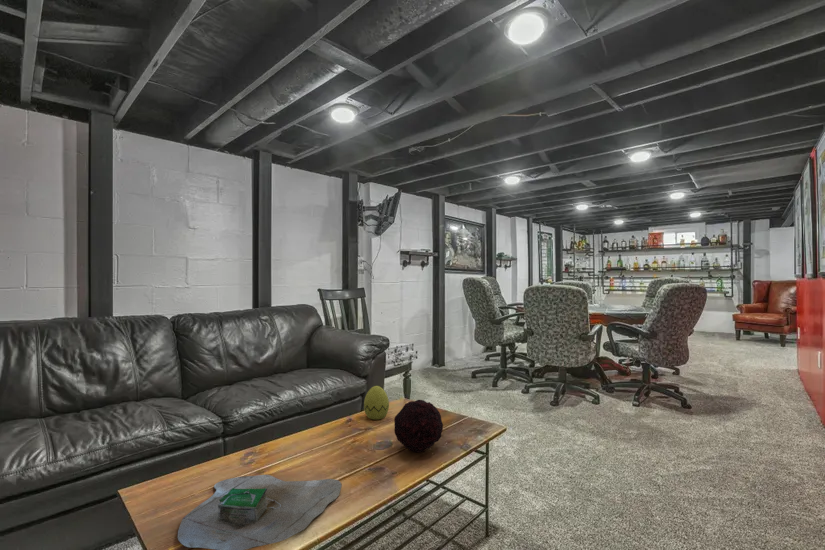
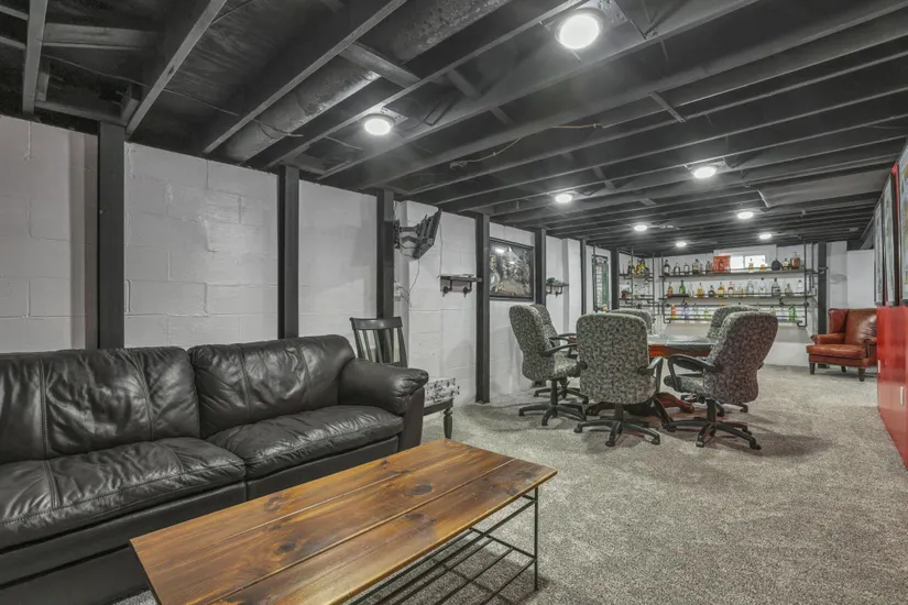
- decorative egg [363,385,390,421]
- tray [177,474,342,550]
- decorative orb [393,399,444,453]
